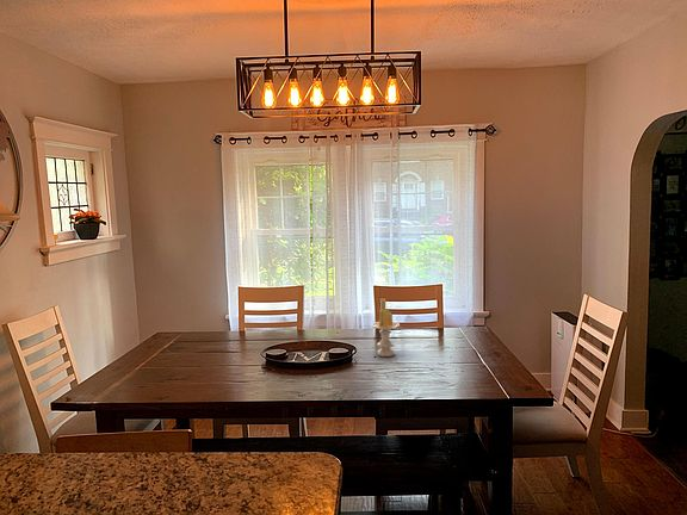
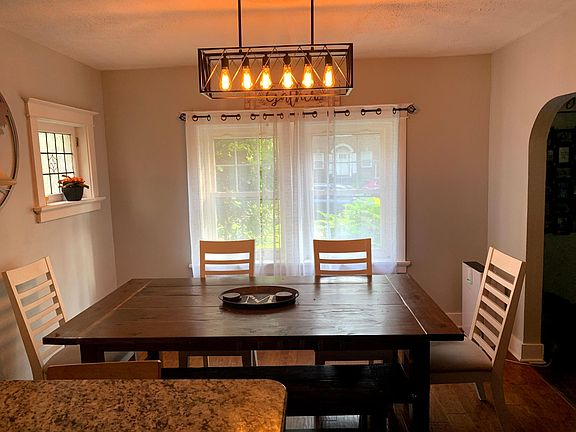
- candle [370,297,401,358]
